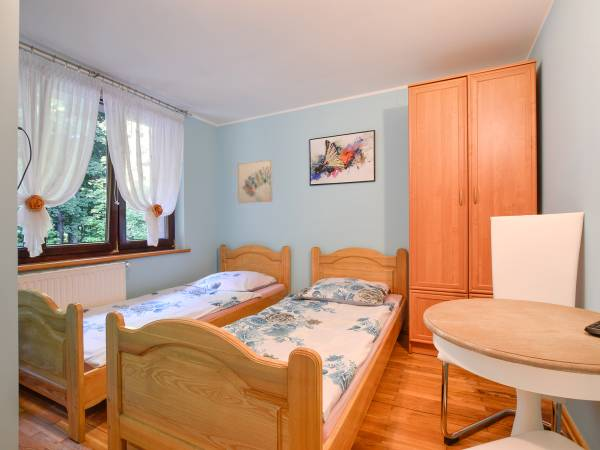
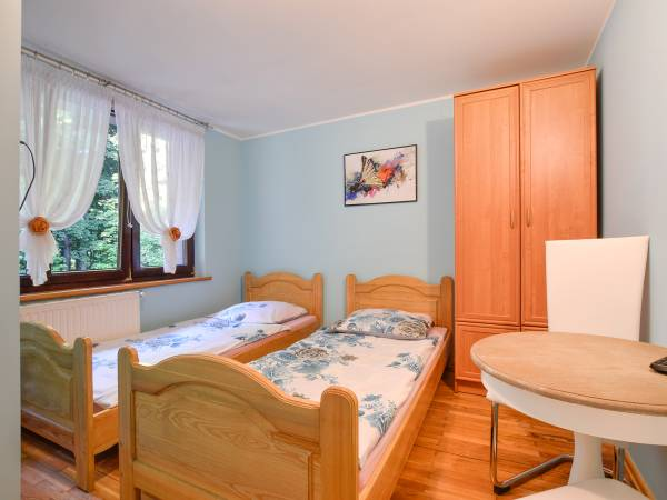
- wall art [236,159,274,204]
